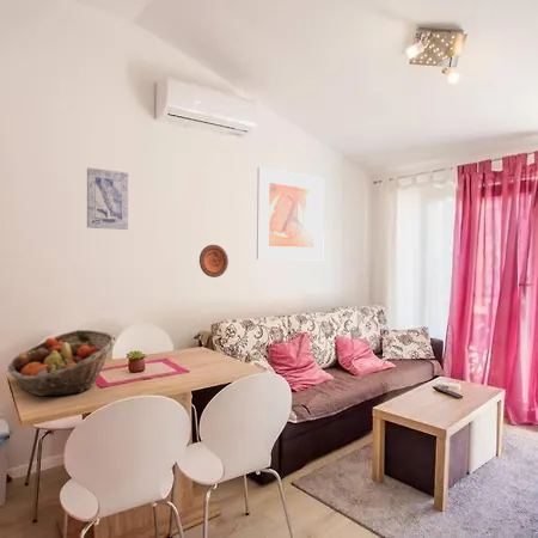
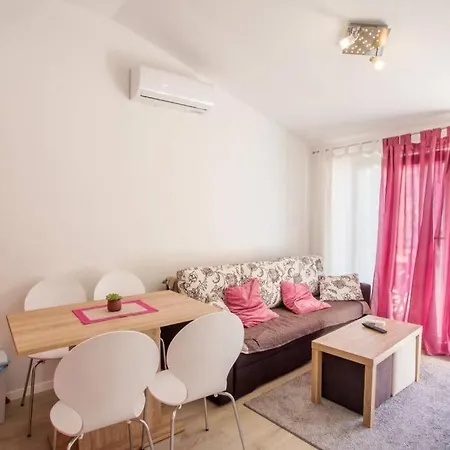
- fruit basket [6,329,117,397]
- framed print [256,166,325,261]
- wall art [86,166,129,231]
- decorative plate [198,244,230,279]
